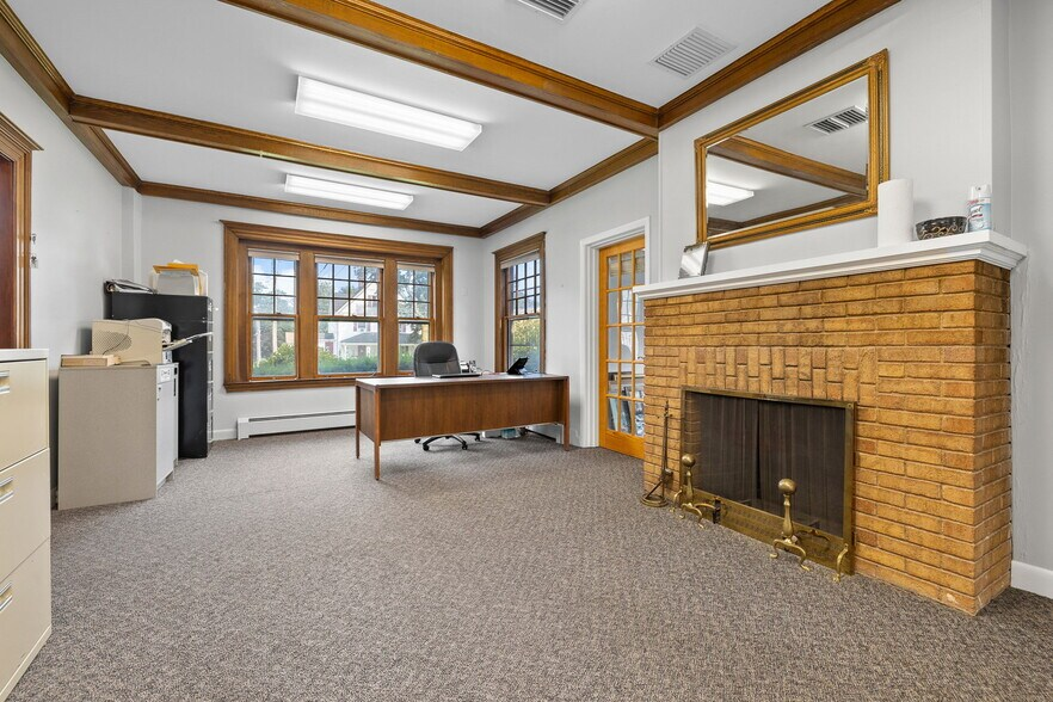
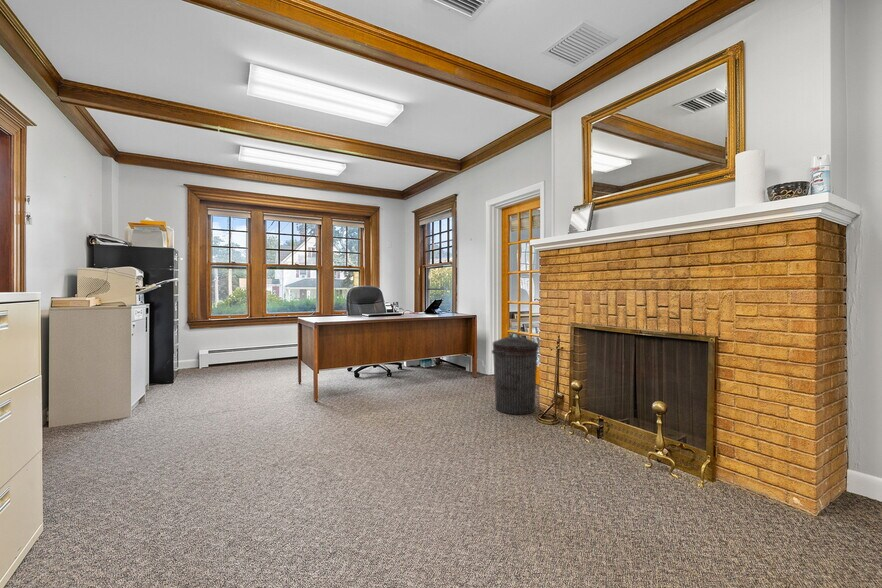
+ trash can [491,332,539,416]
